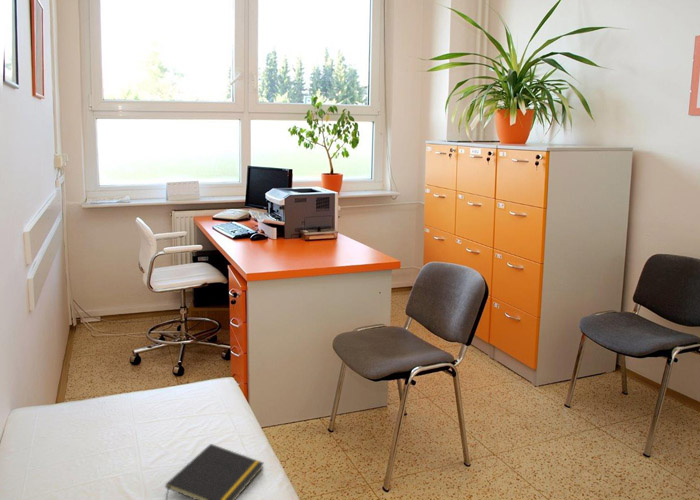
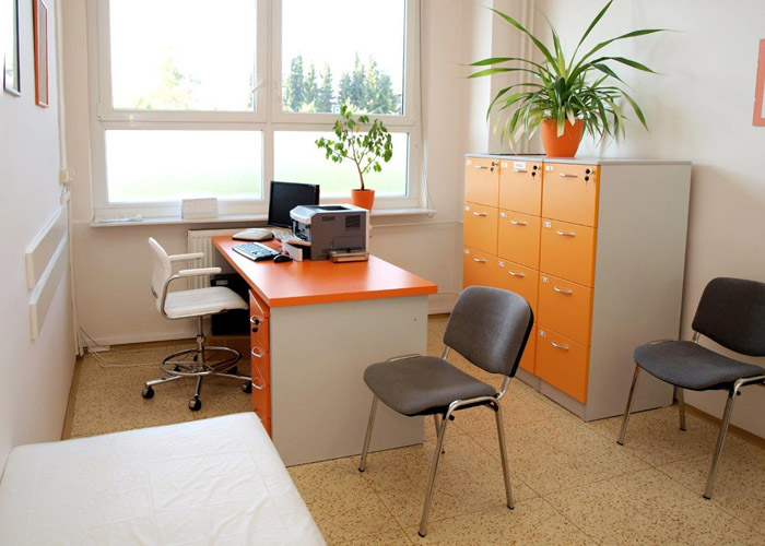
- notepad [165,443,265,500]
